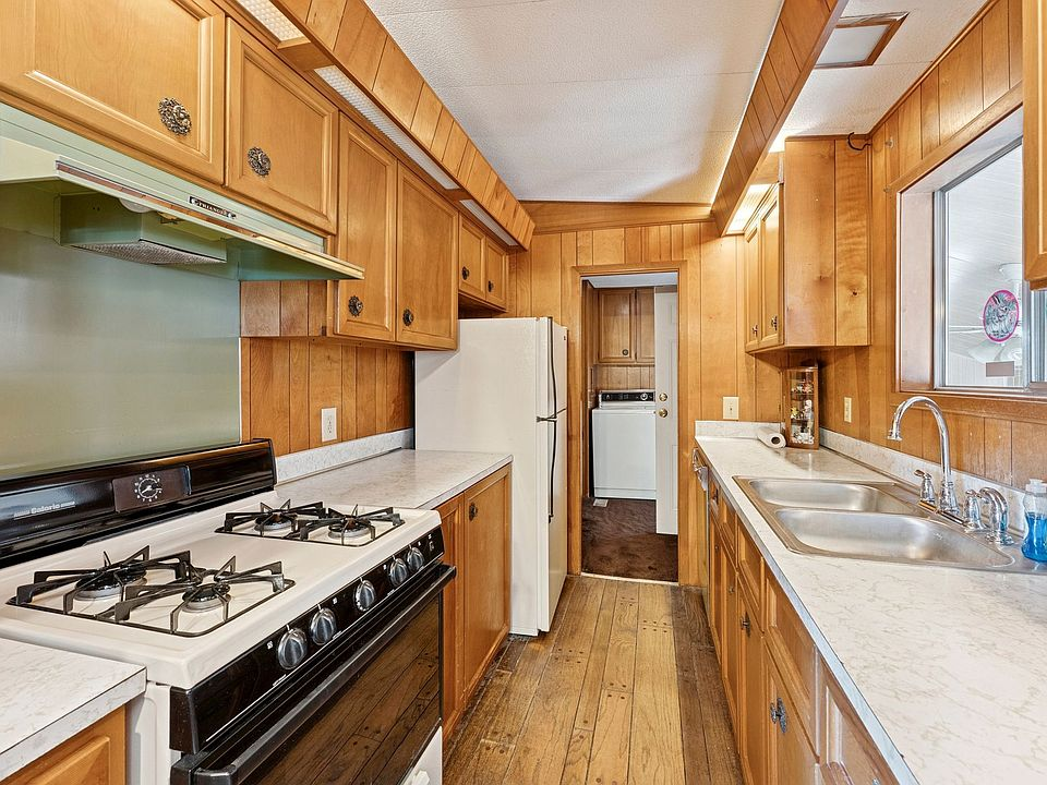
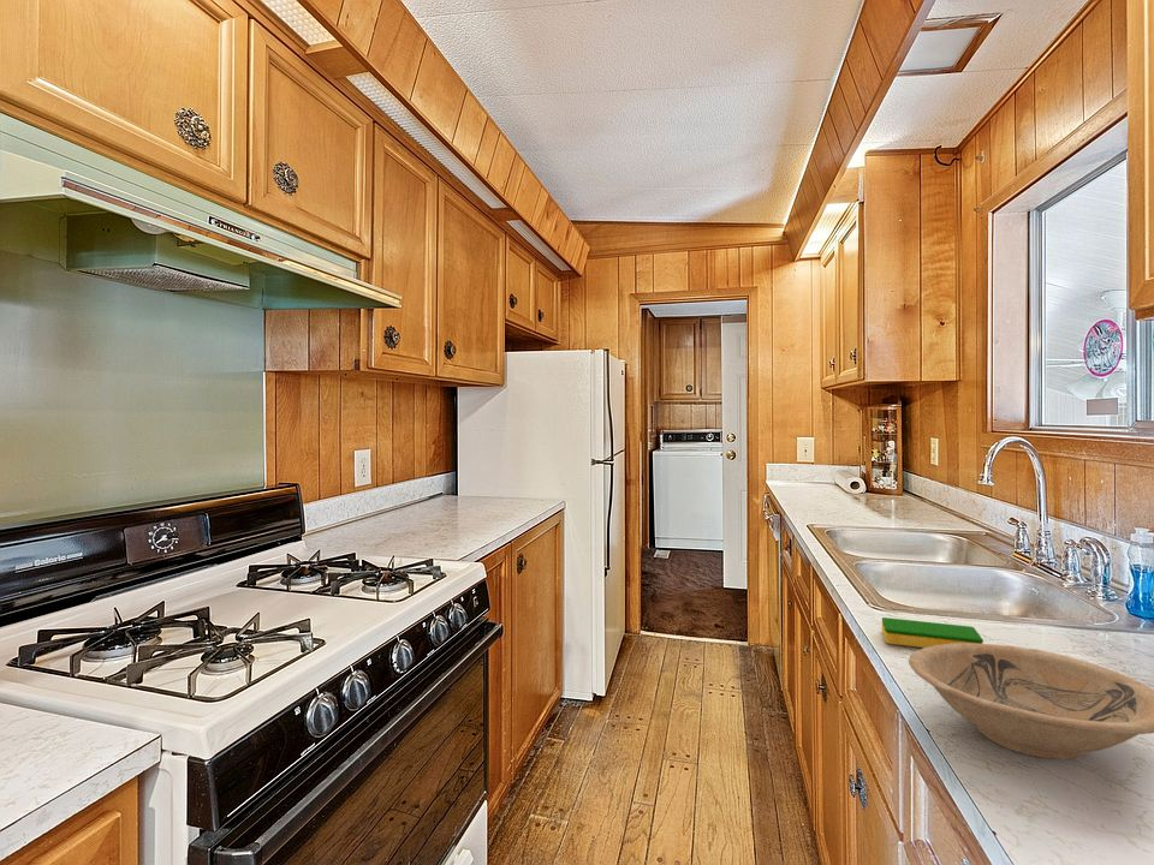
+ bowl [908,643,1154,760]
+ dish sponge [881,616,985,649]
